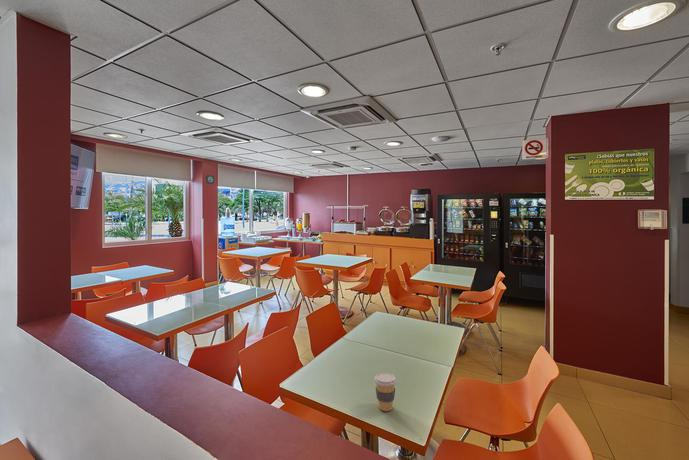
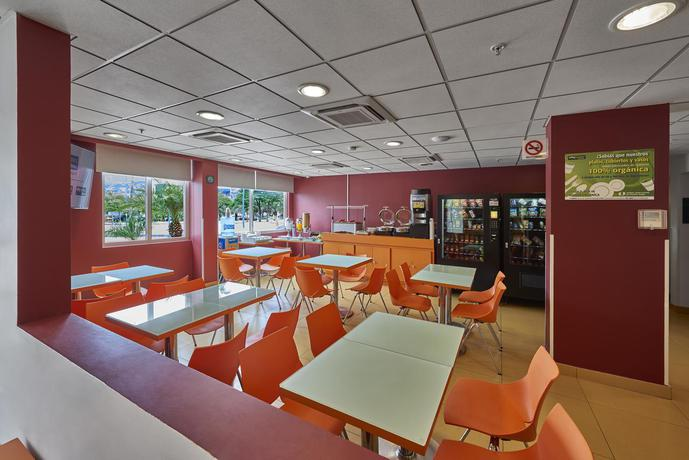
- coffee cup [373,372,398,412]
